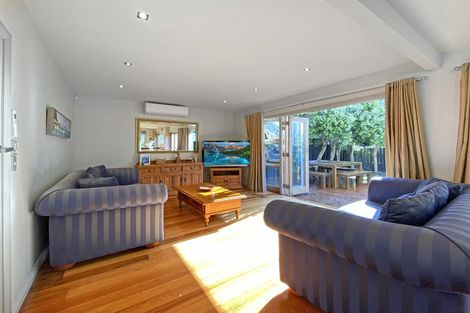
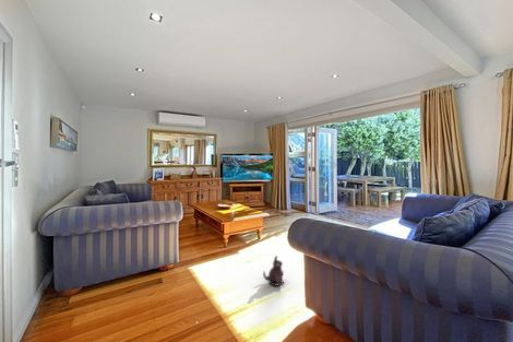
+ plush toy [262,255,286,287]
